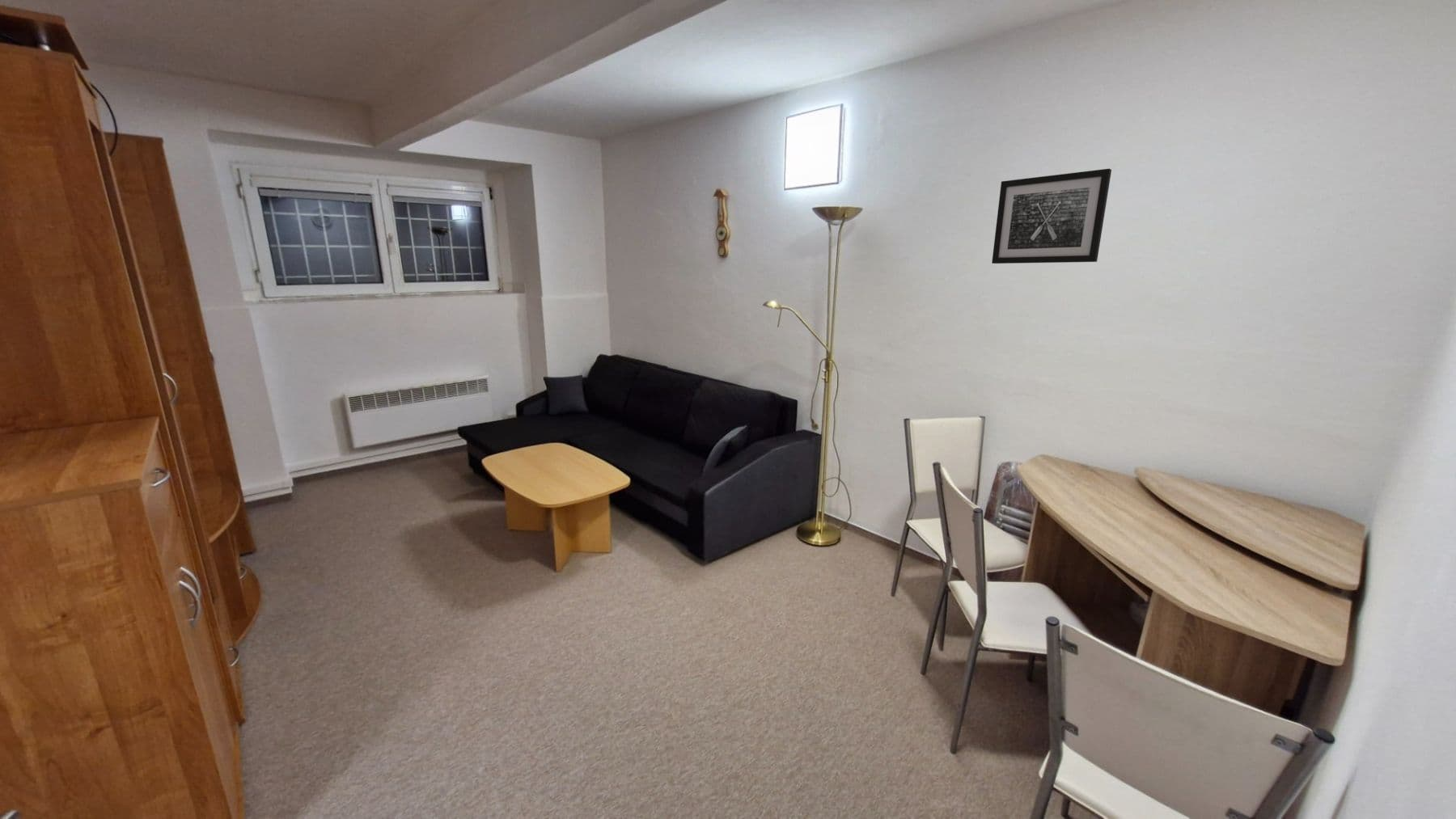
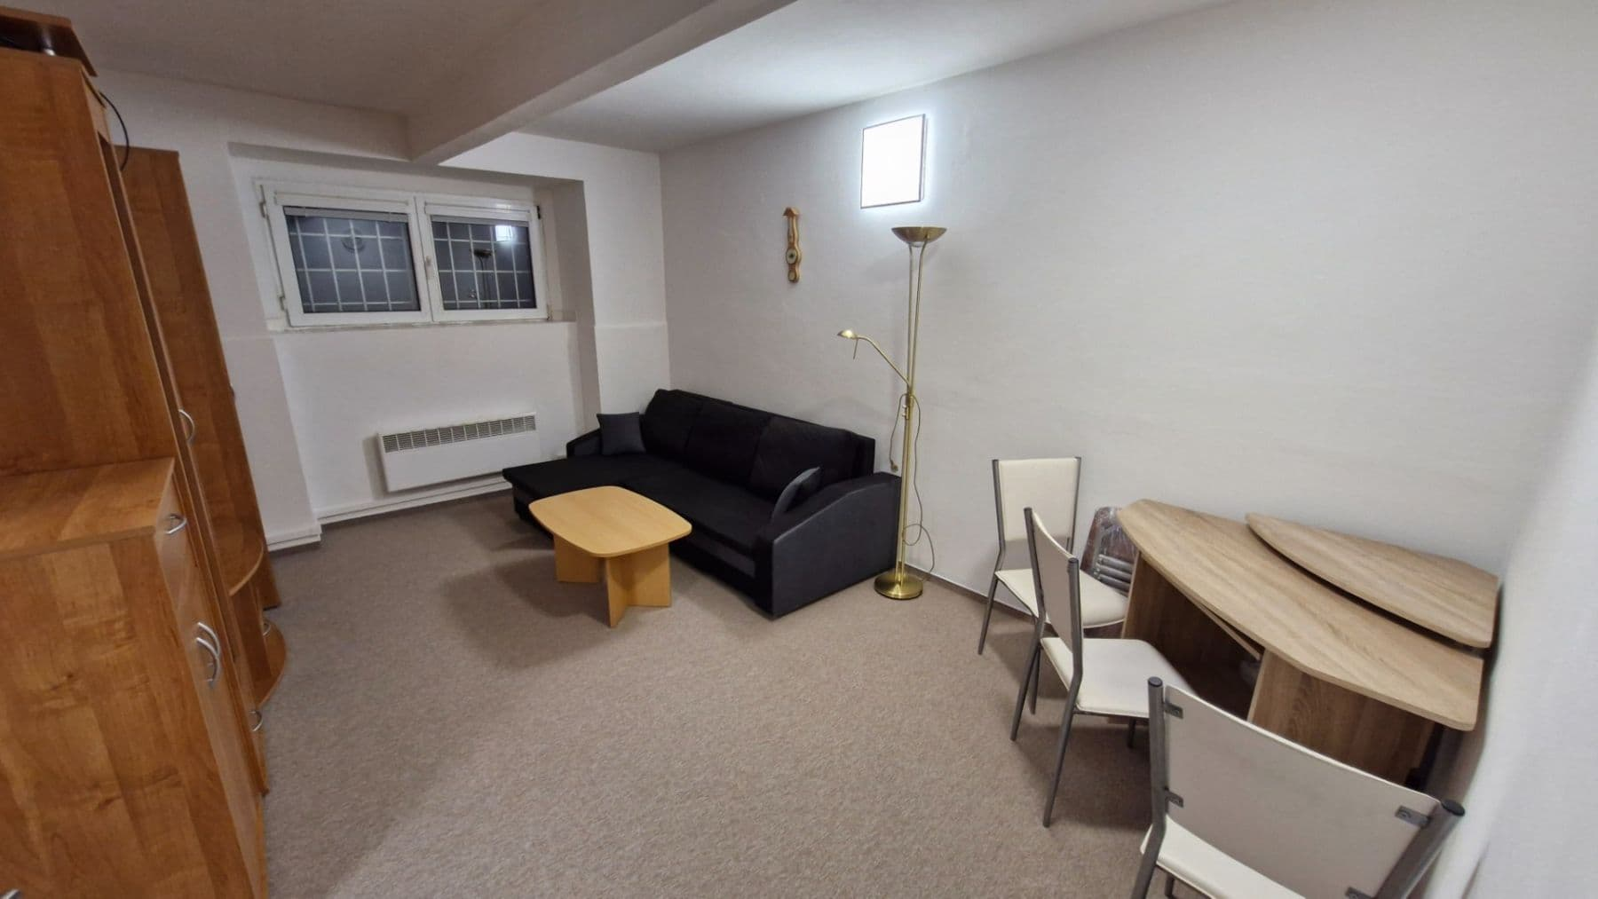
- wall art [991,168,1112,264]
